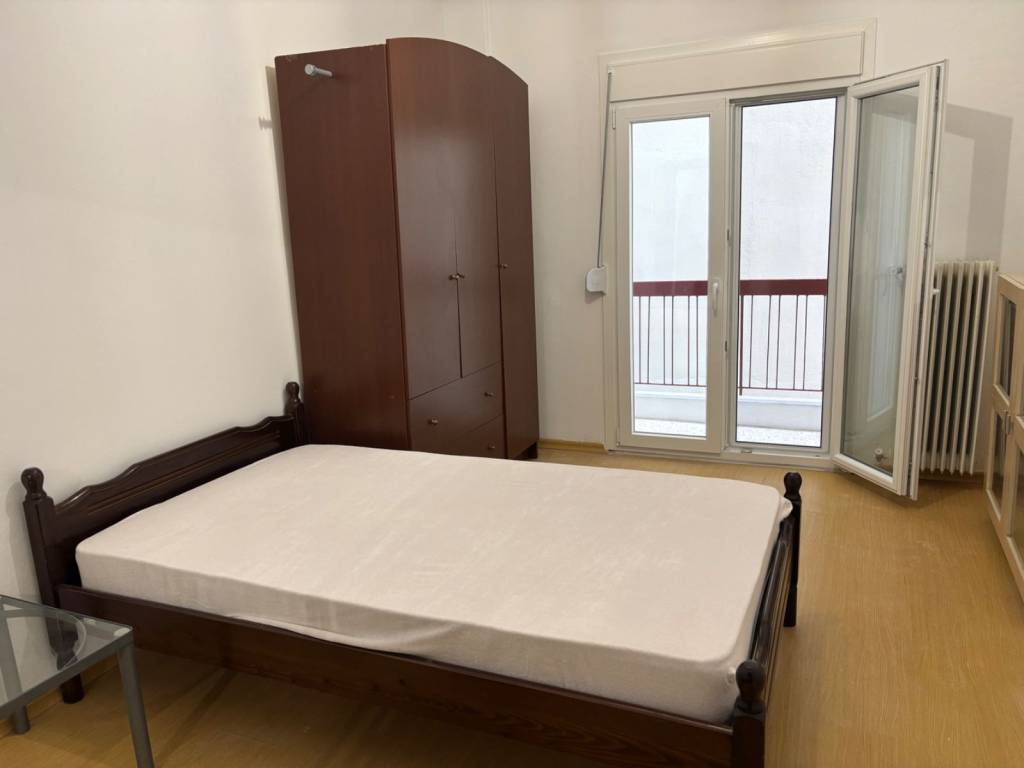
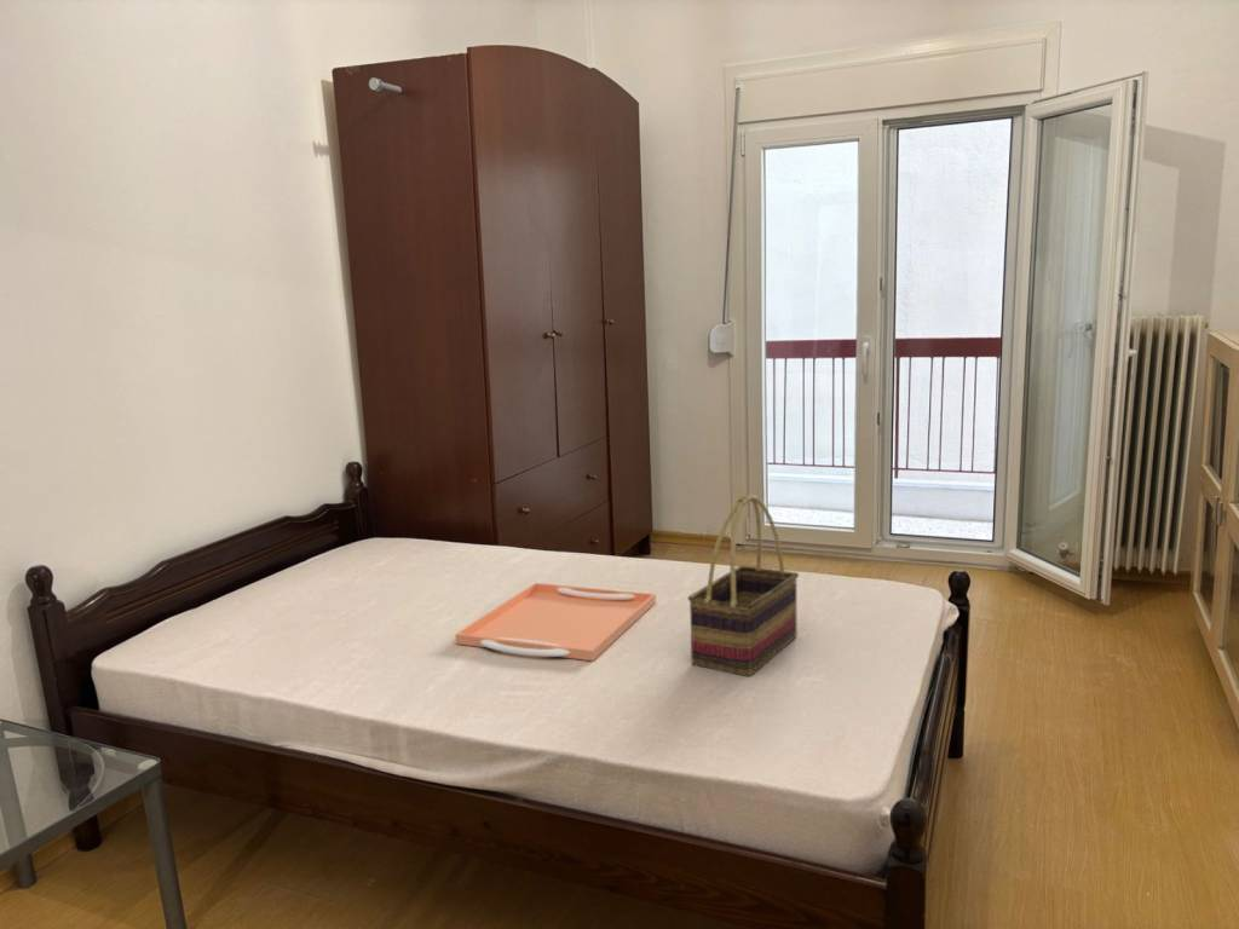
+ serving tray [454,582,657,662]
+ woven basket [686,494,800,677]
